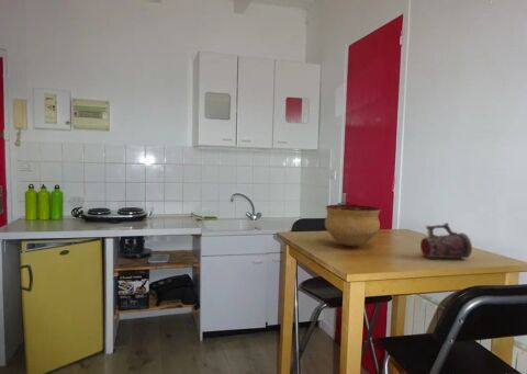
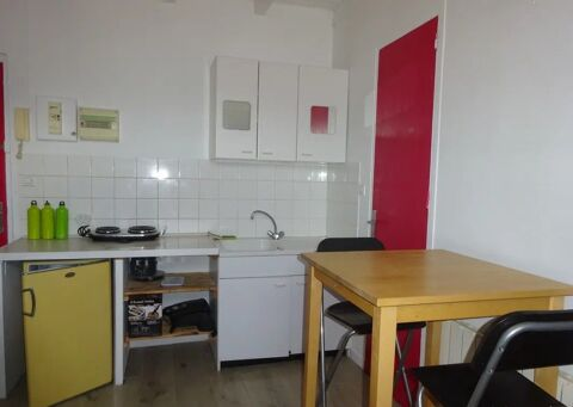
- beer mug [419,222,473,259]
- bowl [324,204,381,247]
